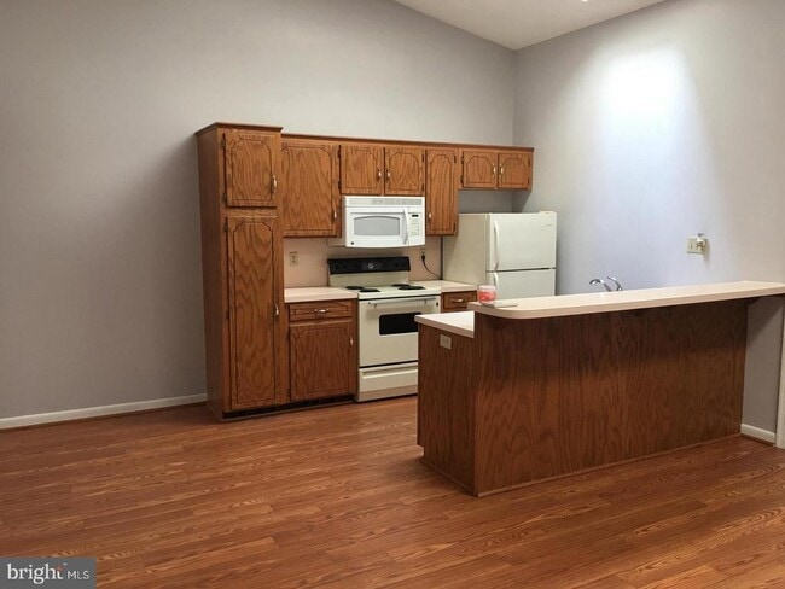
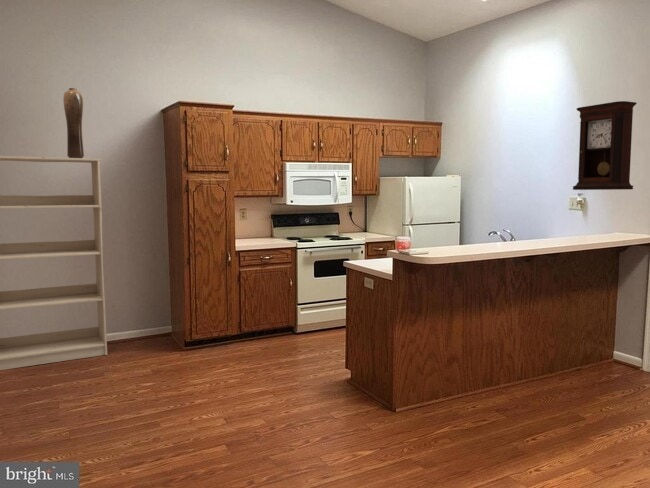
+ pendulum clock [572,100,638,191]
+ vase [62,87,85,158]
+ bookcase [0,155,108,371]
